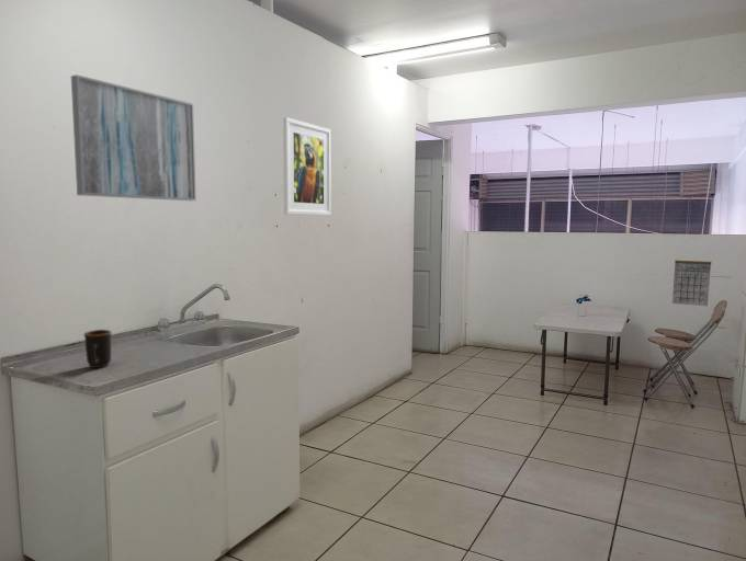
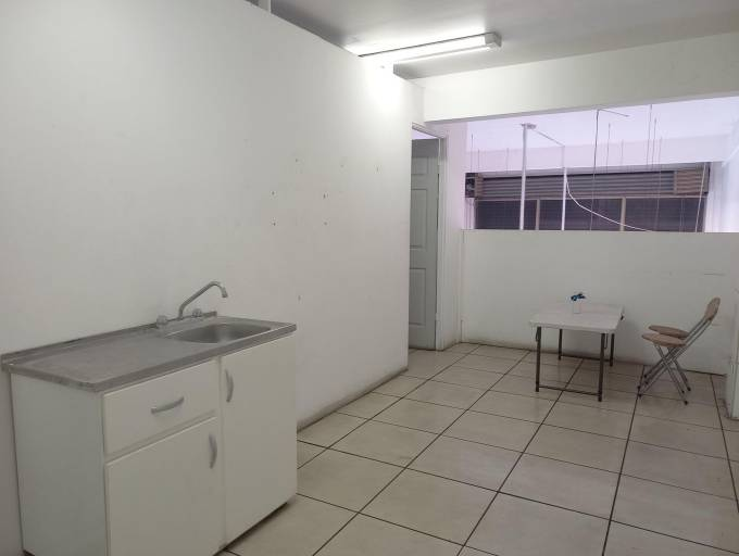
- calendar [671,250,712,307]
- mug [82,329,113,369]
- wall art [70,73,197,202]
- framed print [282,116,332,217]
